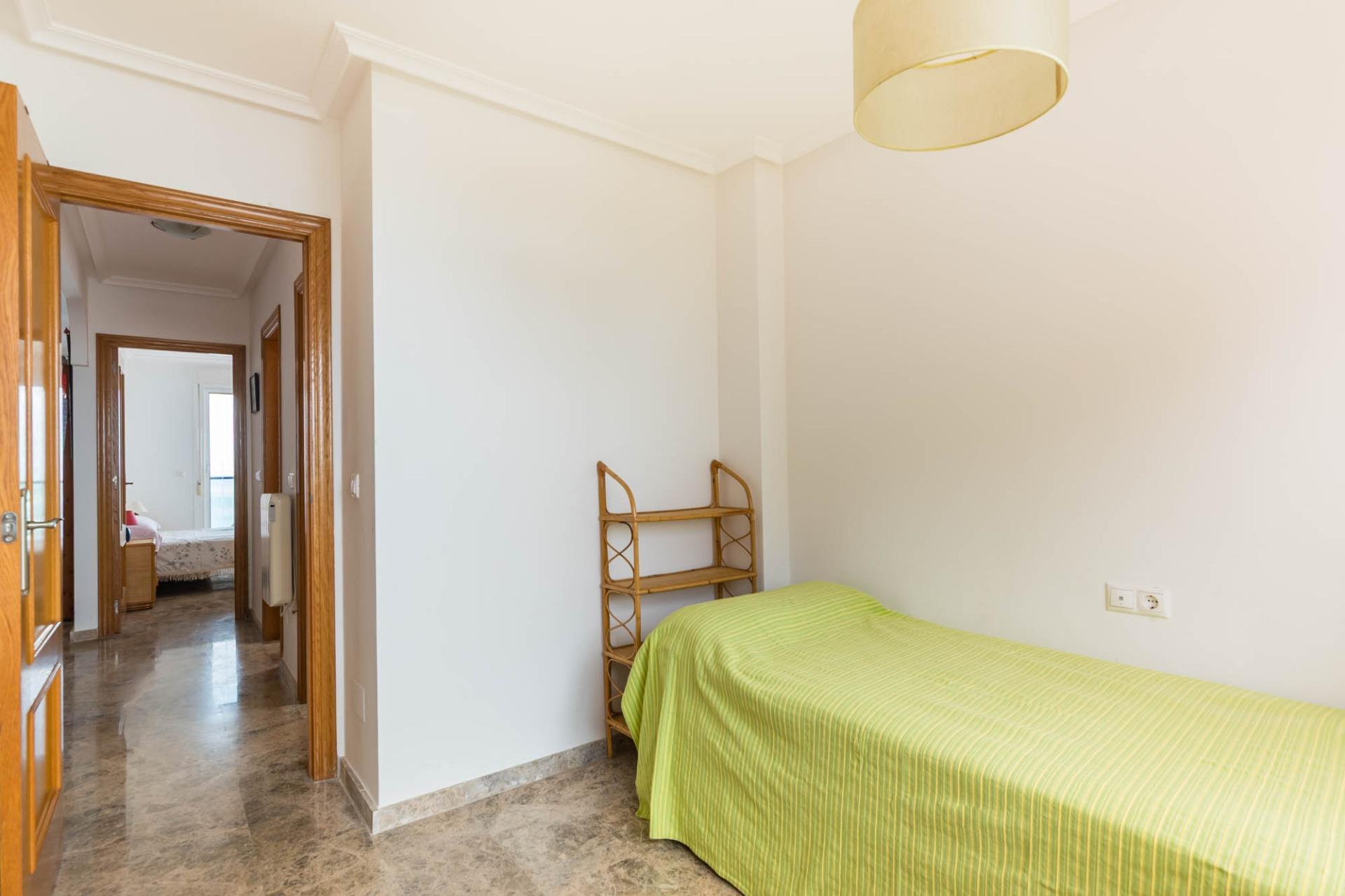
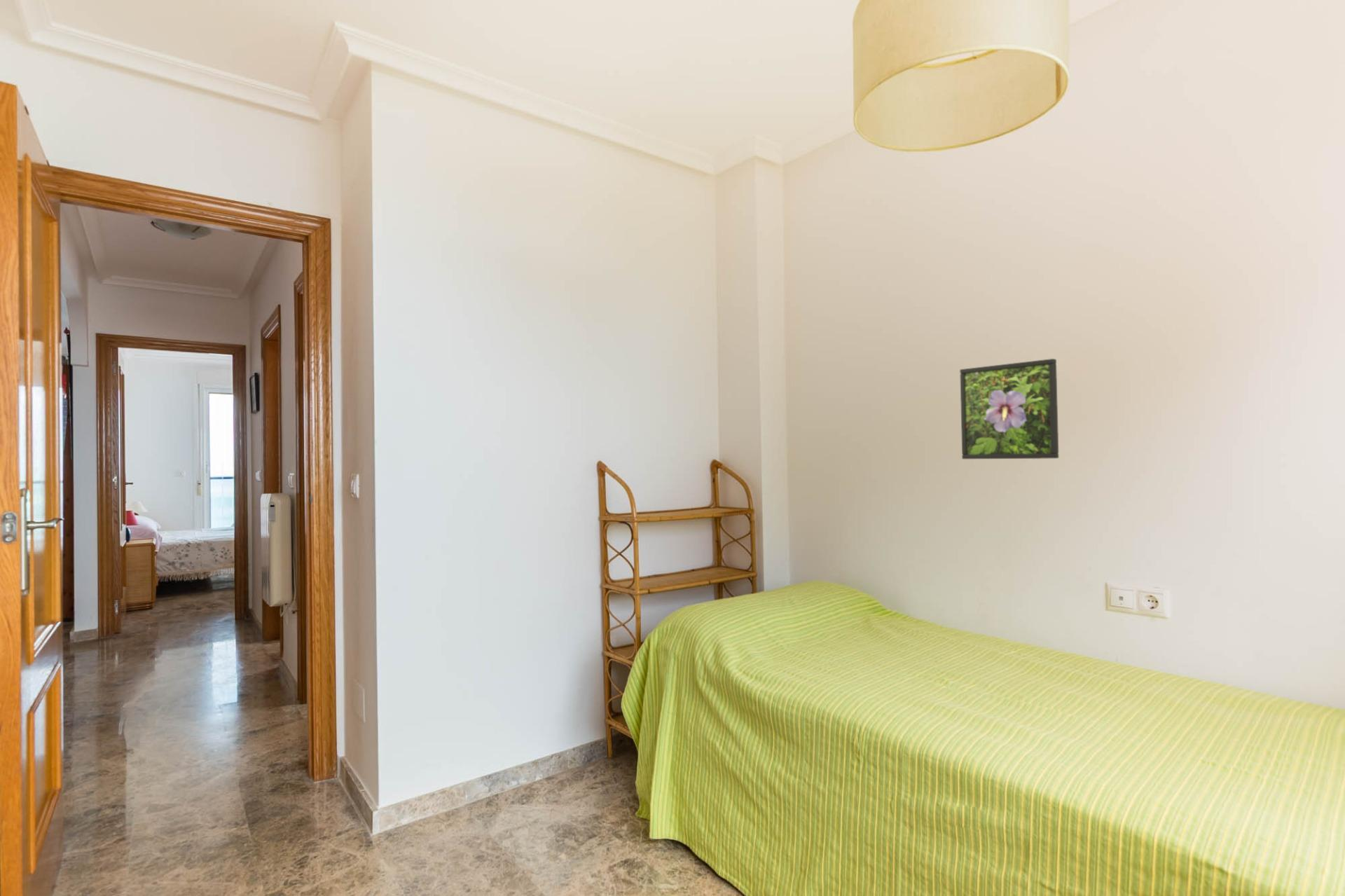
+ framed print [959,358,1059,460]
